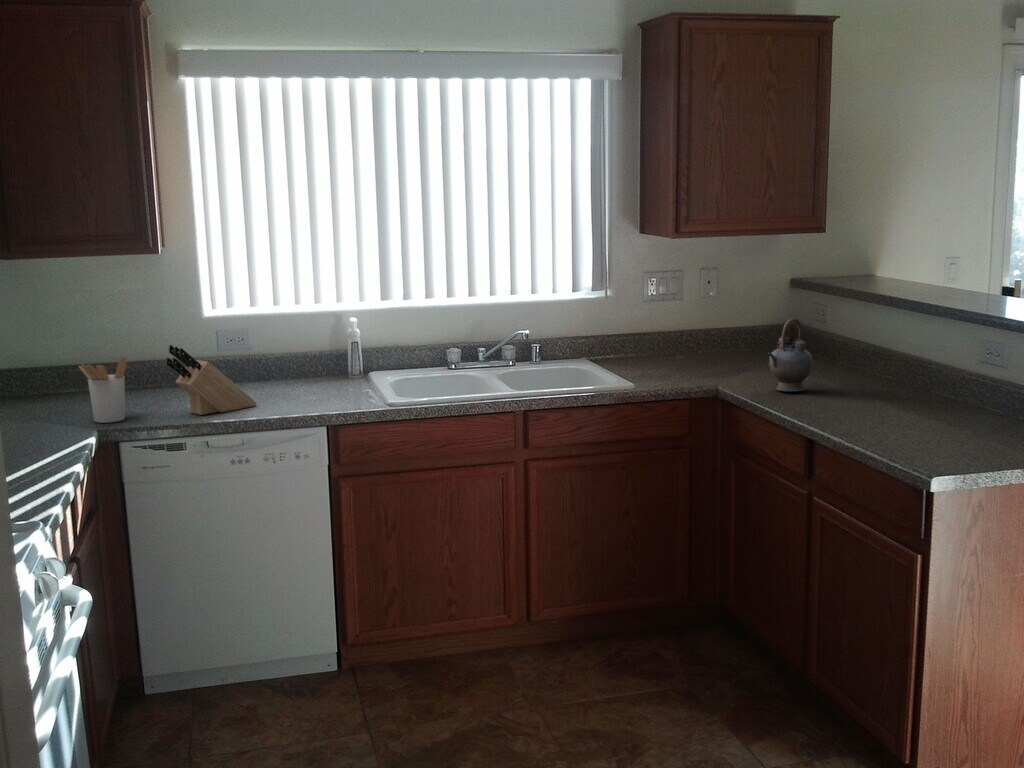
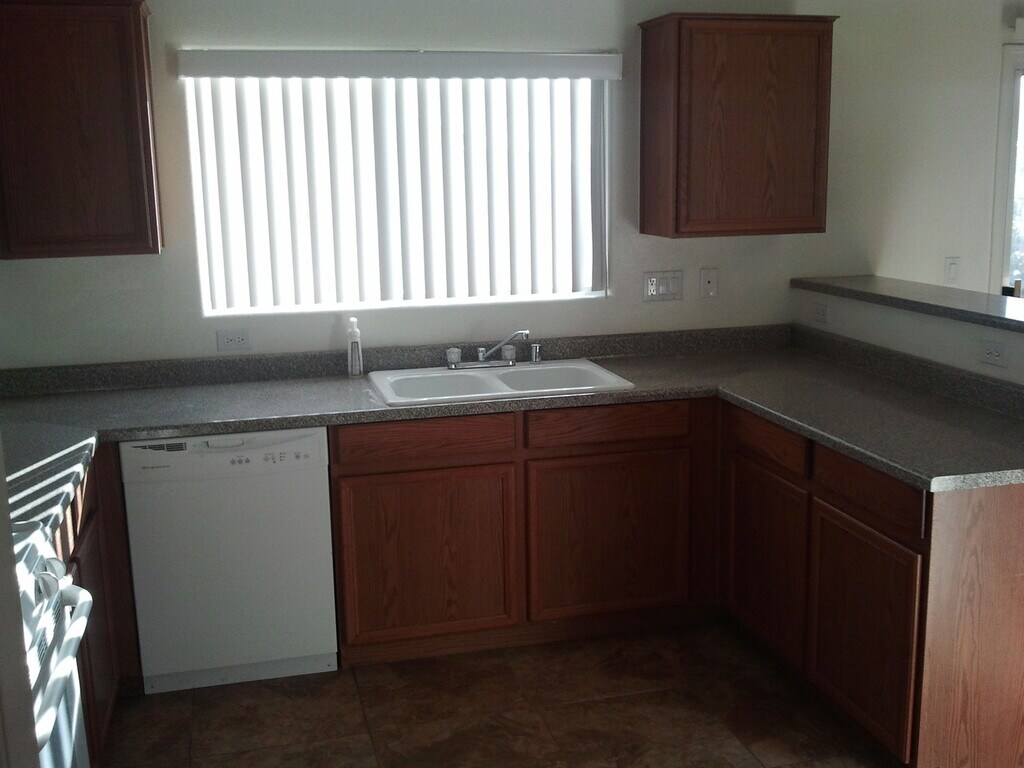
- knife block [165,344,258,416]
- teapot [767,317,814,393]
- utensil holder [78,356,128,424]
